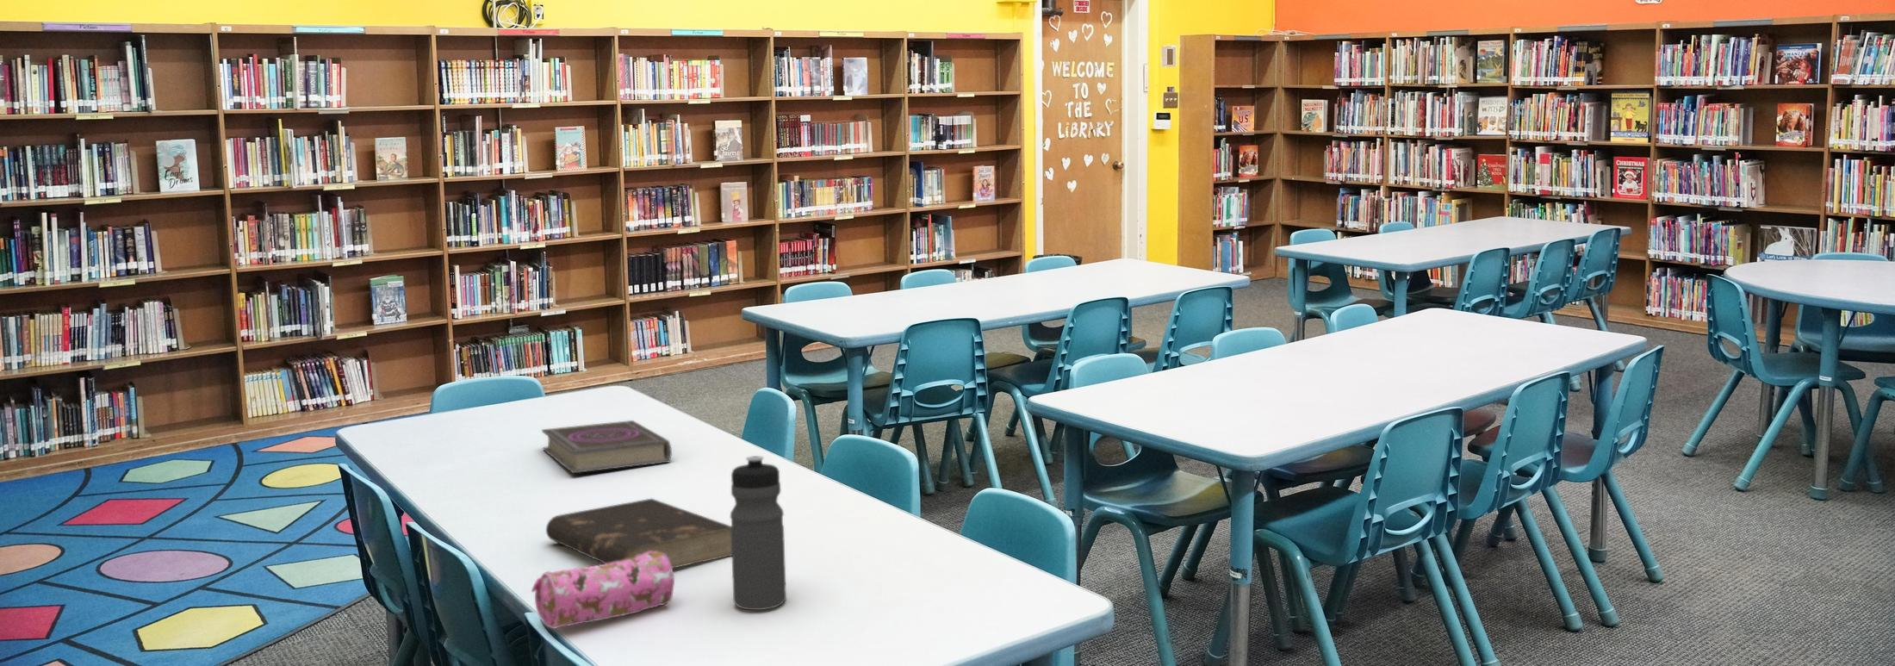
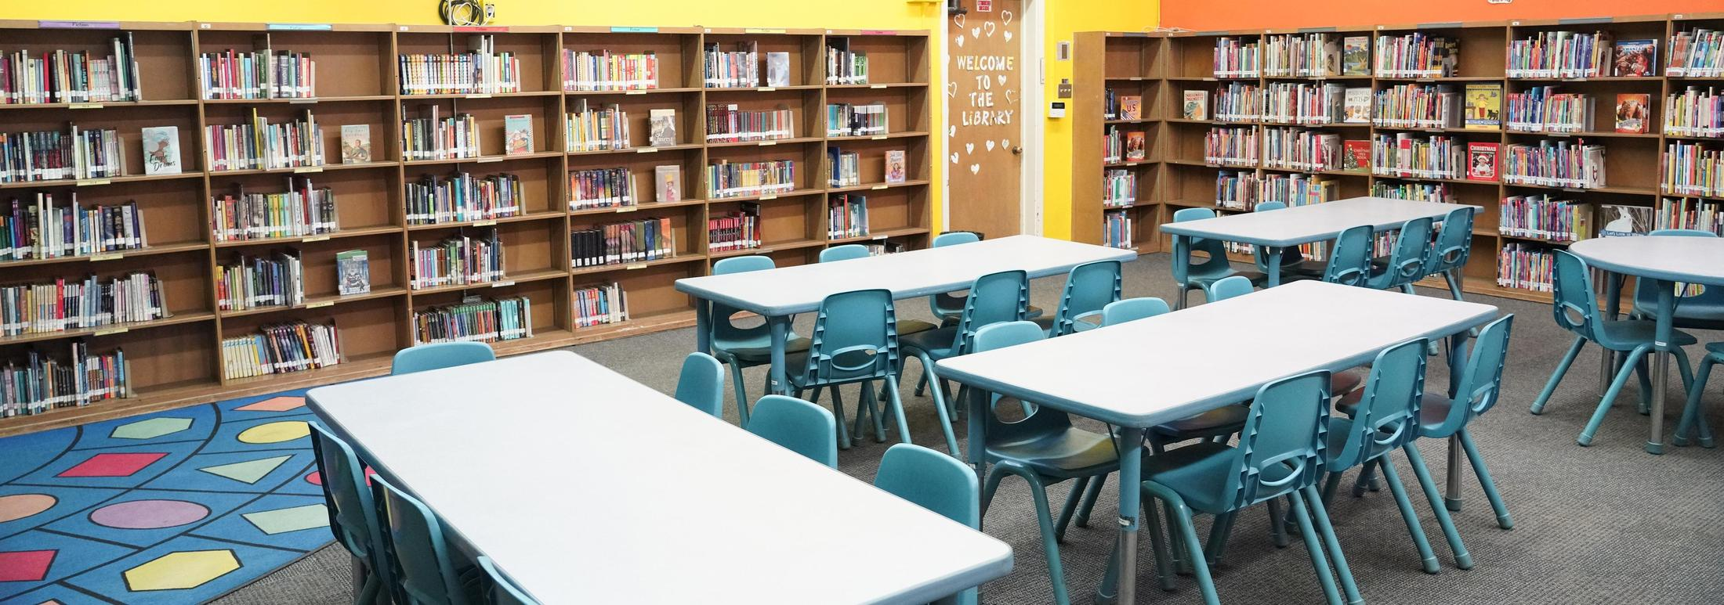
- book [541,419,673,474]
- pencil case [531,551,676,629]
- book [545,498,731,569]
- water bottle [730,454,787,610]
